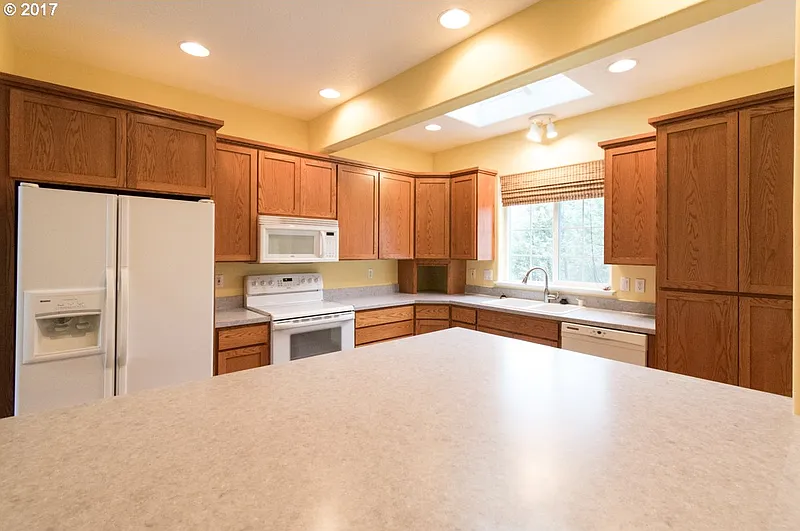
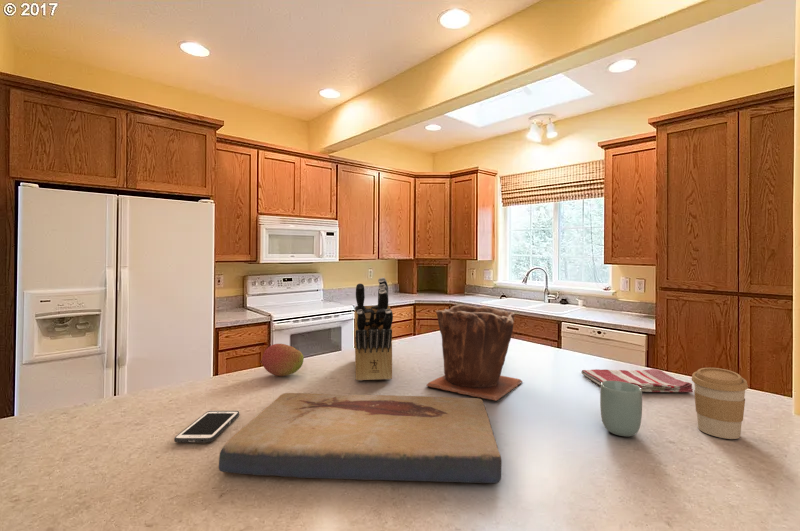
+ knife block [354,276,394,382]
+ cup [599,381,643,438]
+ fruit [259,343,305,377]
+ fish fossil [218,392,502,484]
+ coffee cup [691,367,749,440]
+ plant pot [425,304,523,401]
+ cell phone [173,410,240,444]
+ dish towel [580,368,694,393]
